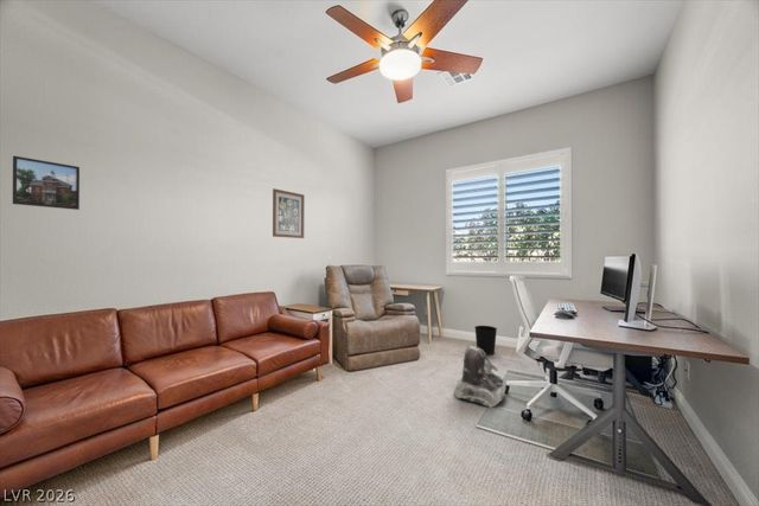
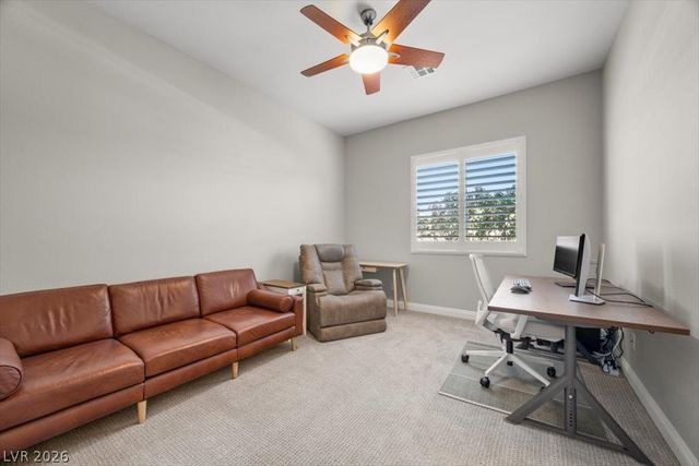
- wastebasket [473,325,498,357]
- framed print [12,155,81,211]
- backpack [453,344,506,409]
- wall art [272,187,306,239]
